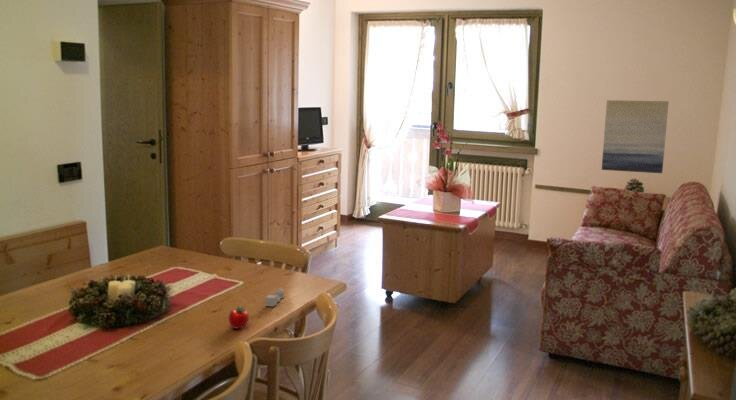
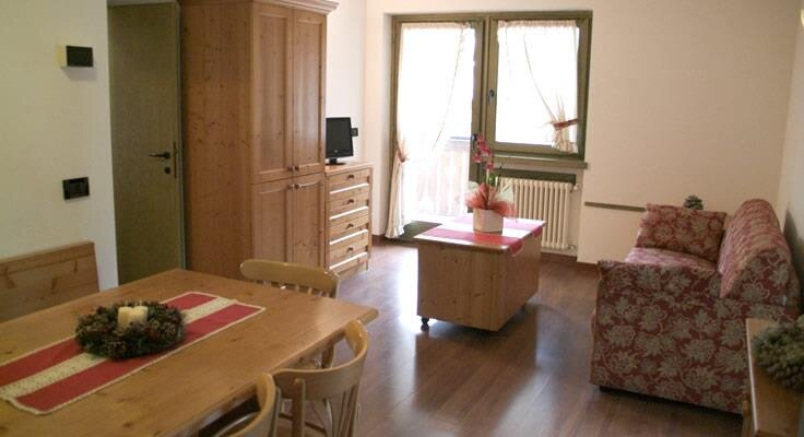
- salt and pepper shaker set [264,287,285,307]
- wall art [601,99,670,174]
- apple [227,305,250,329]
